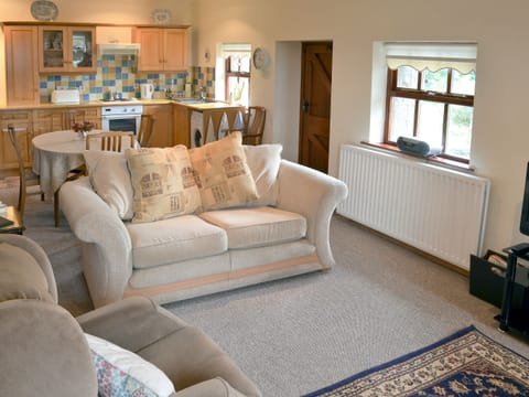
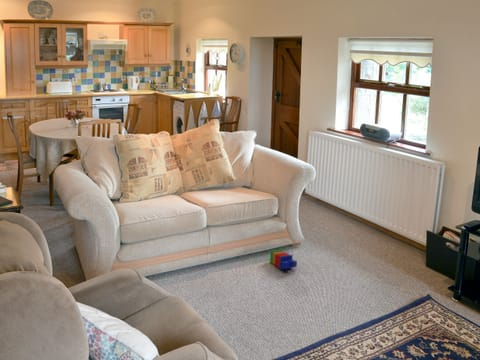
+ stacking toy [269,249,298,271]
